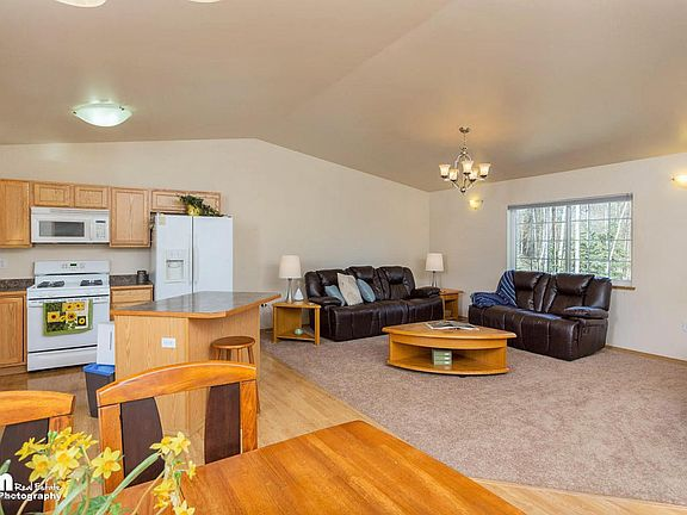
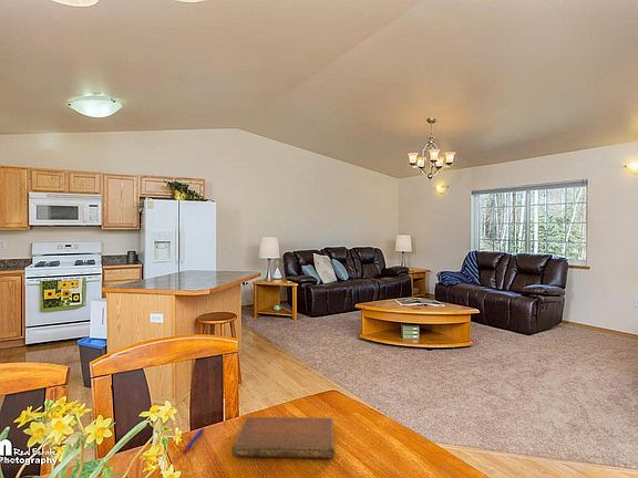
+ notebook [231,416,335,459]
+ pen [182,427,205,454]
